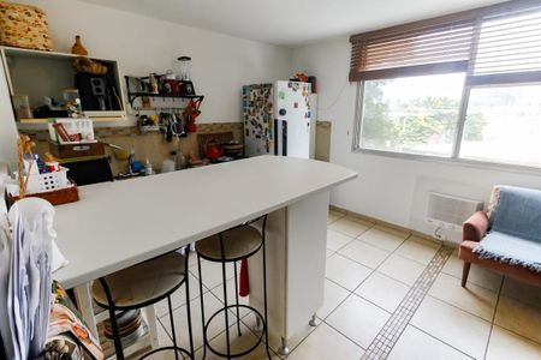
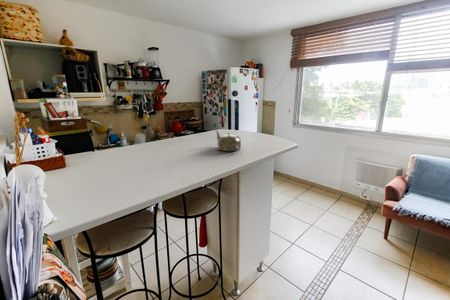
+ teapot [215,129,242,152]
